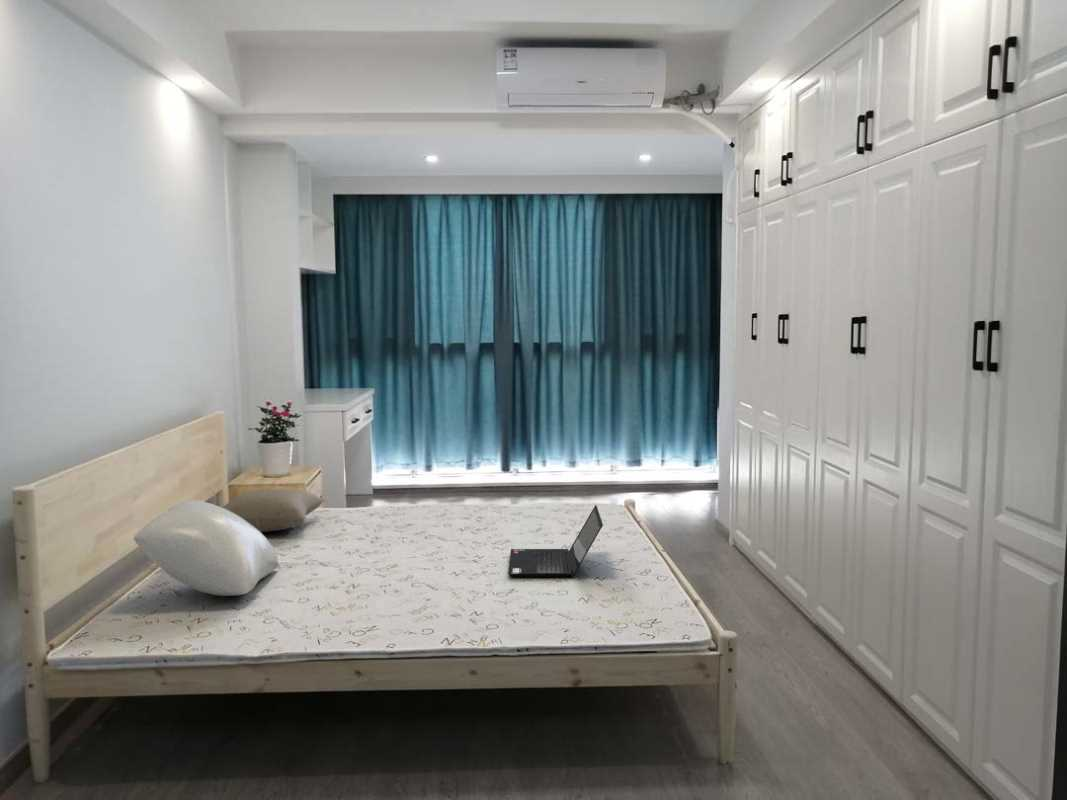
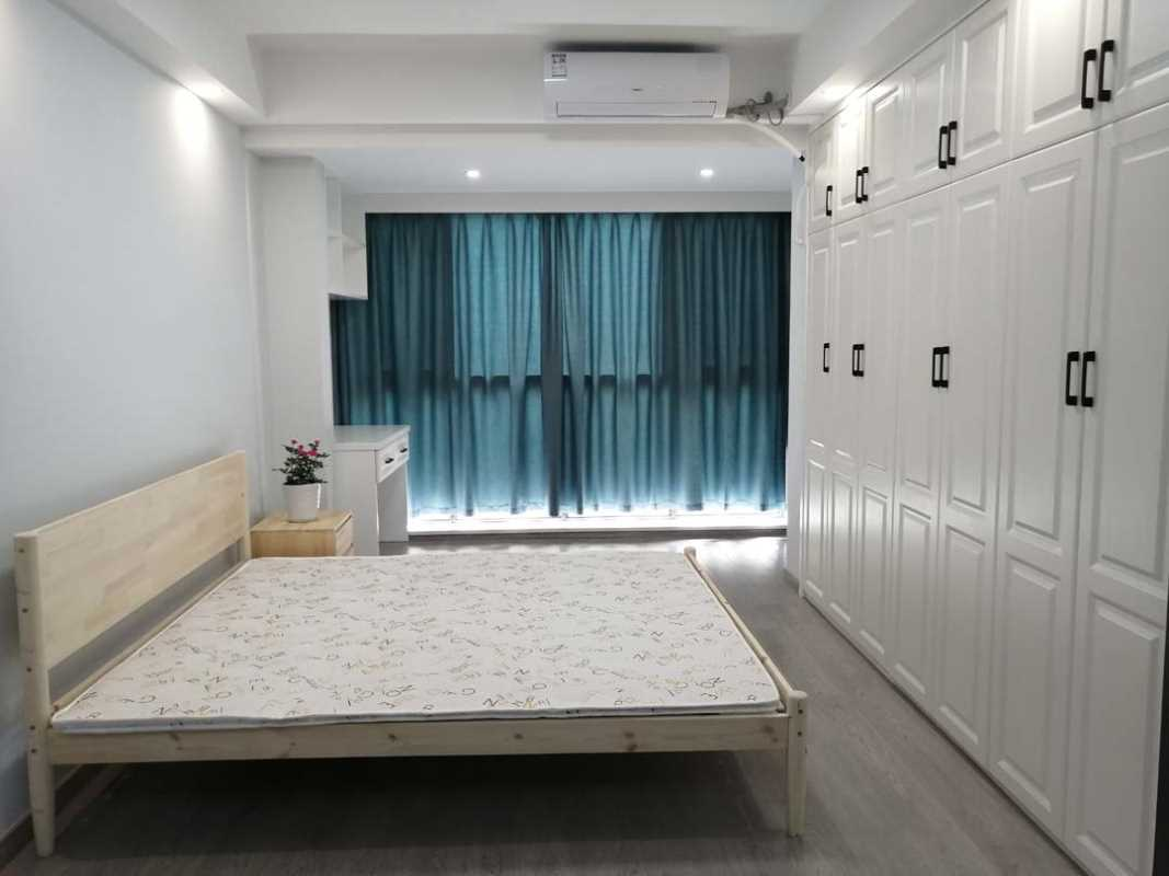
- laptop computer [507,504,604,579]
- pillow [133,499,280,597]
- pillow [222,488,326,533]
